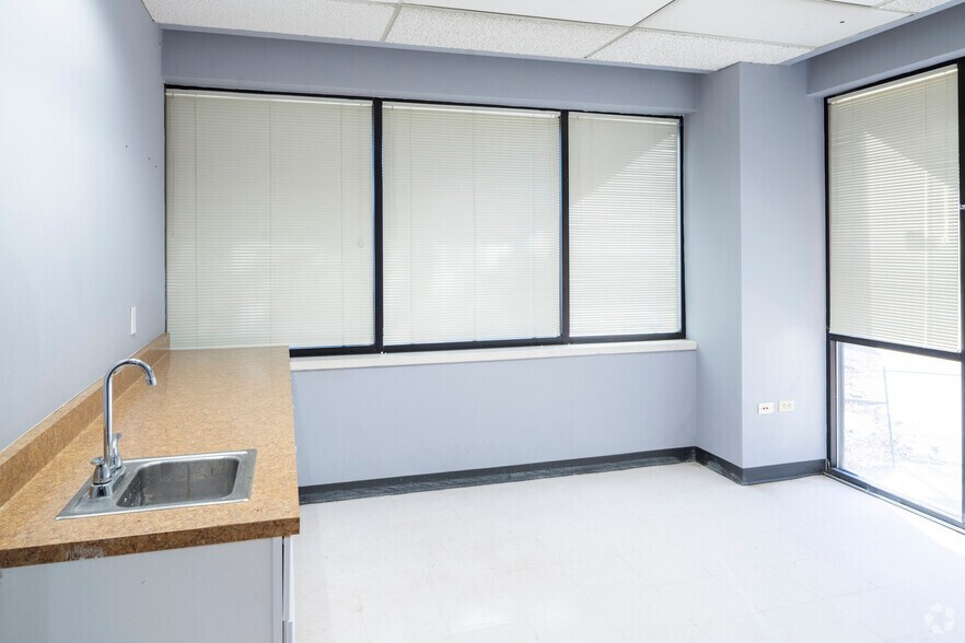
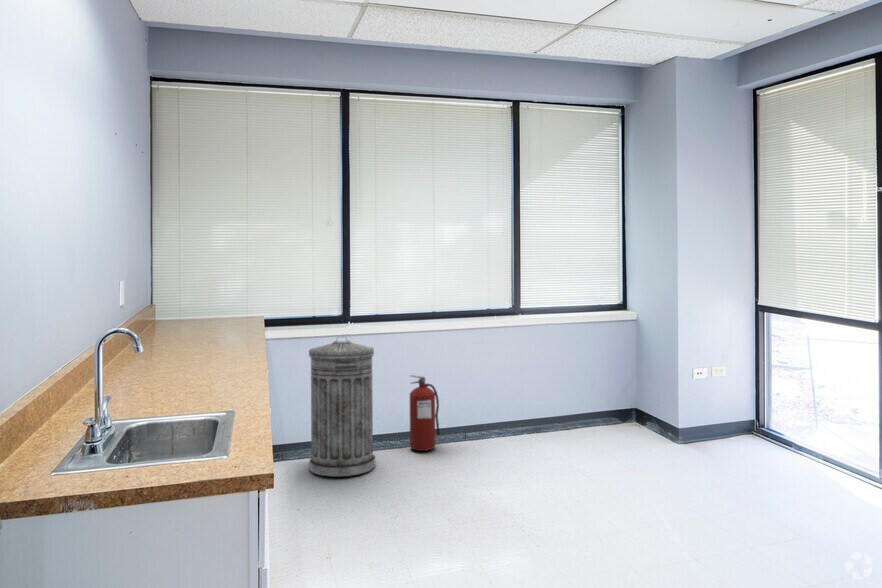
+ trash can [308,336,376,477]
+ fire extinguisher [409,374,441,452]
